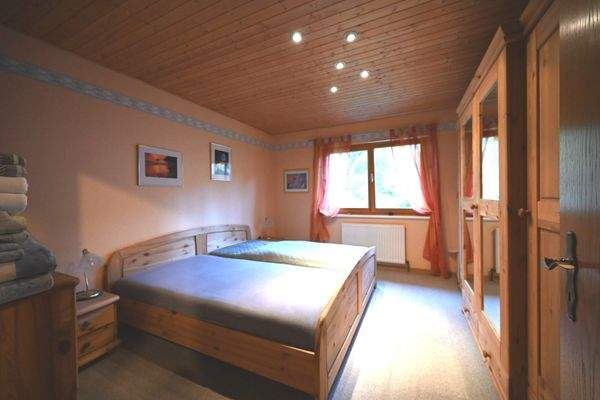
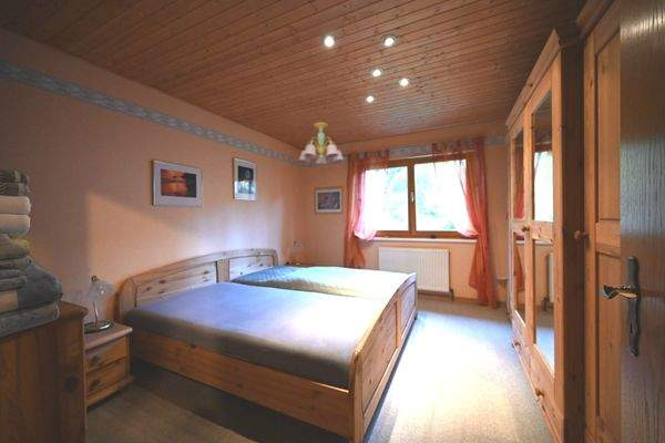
+ chandelier [298,122,345,165]
